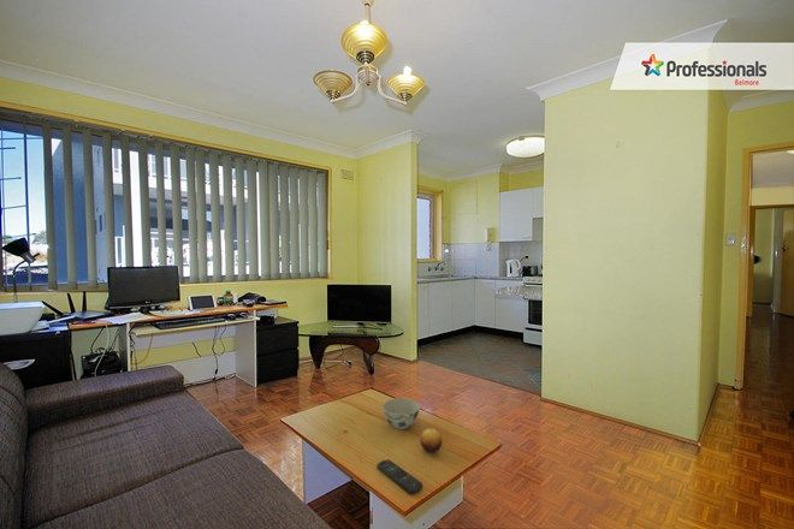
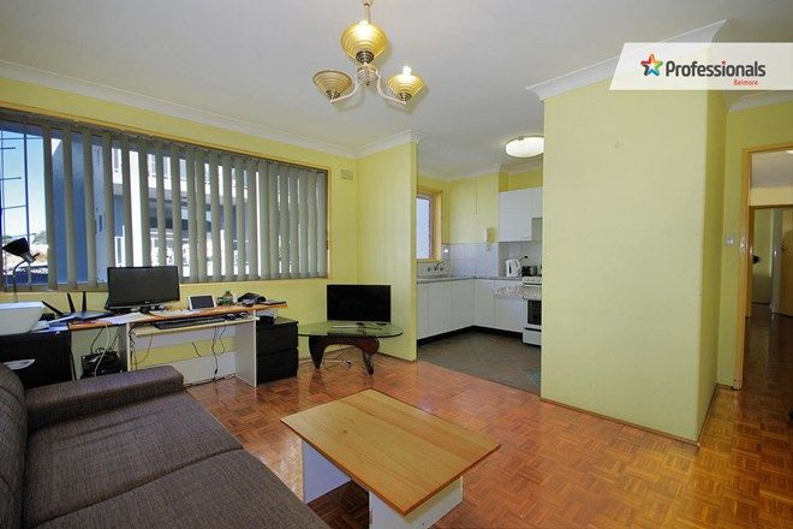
- remote control [377,458,423,495]
- bowl [381,397,421,430]
- fruit [419,428,443,454]
